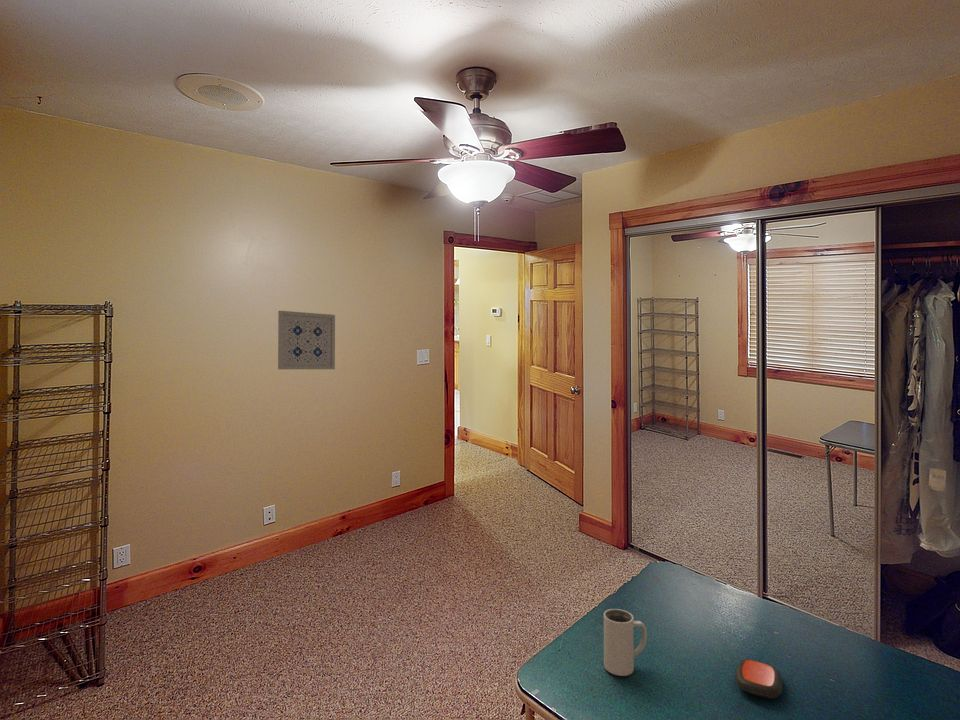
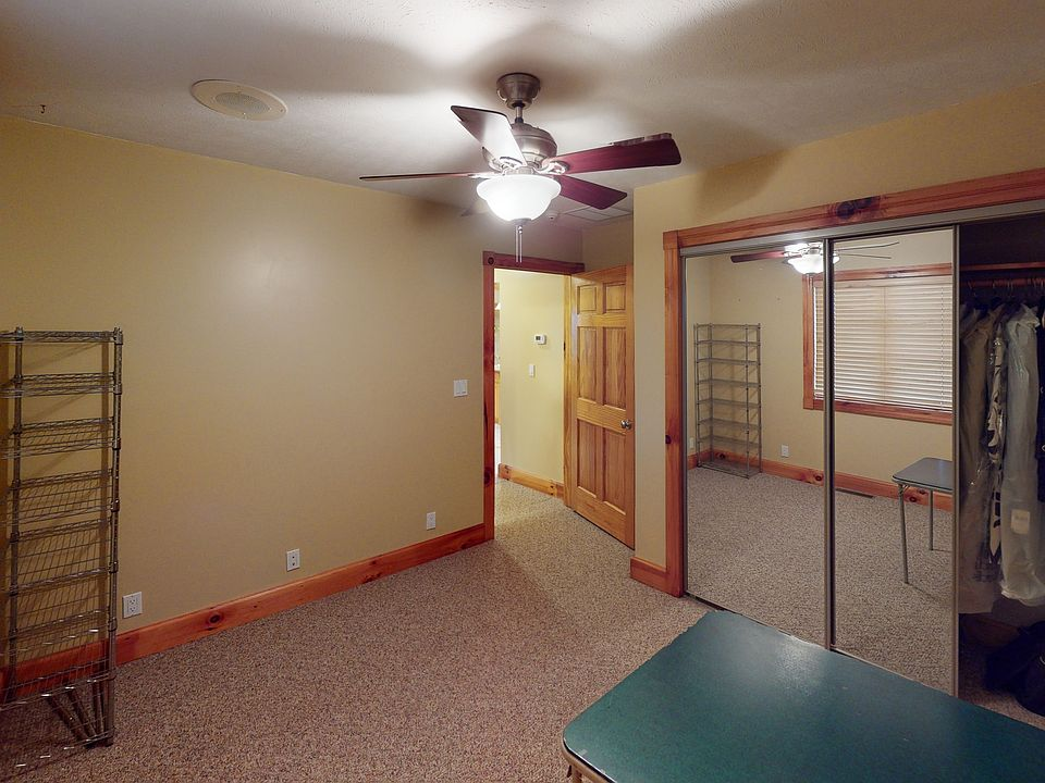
- remote control [734,658,783,700]
- mug [603,608,648,677]
- wall art [277,310,336,370]
